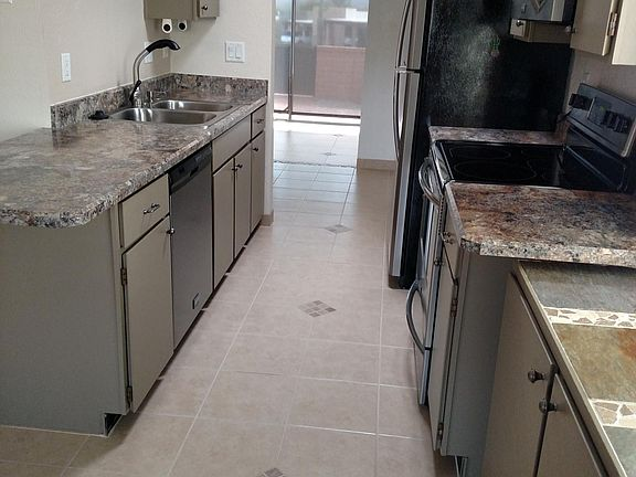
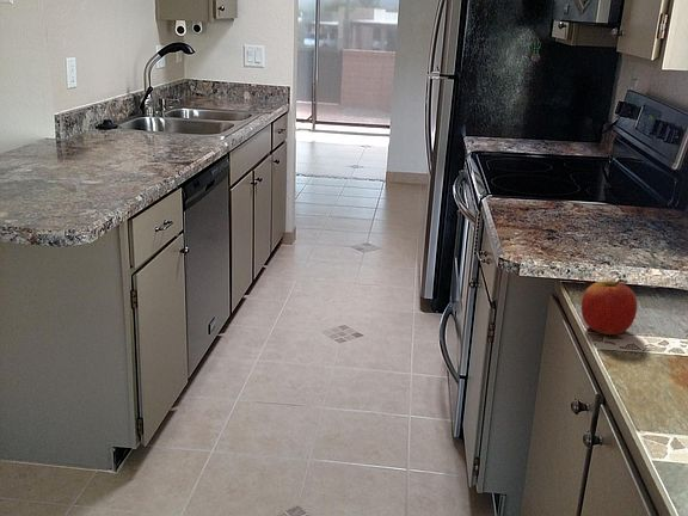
+ apple [580,280,638,336]
